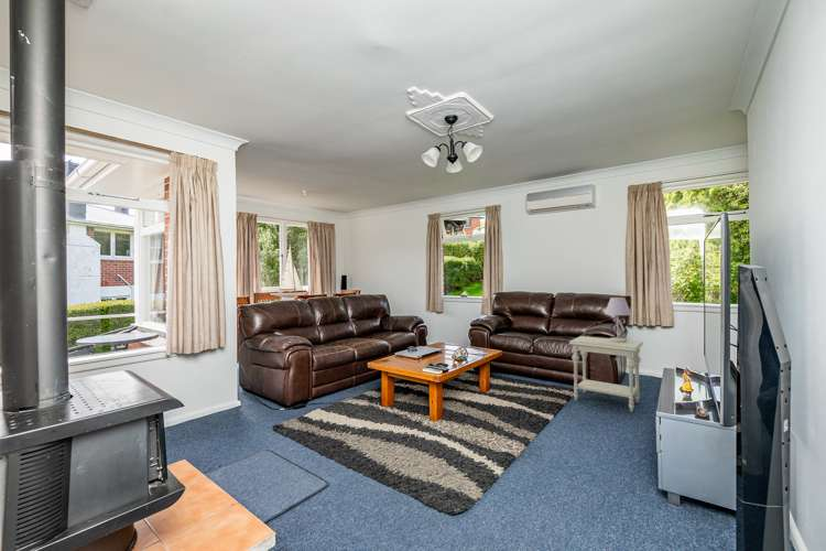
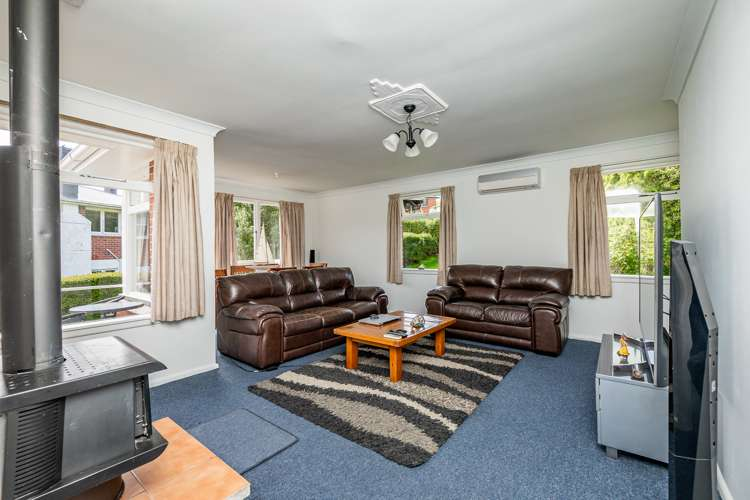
- table lamp [604,296,633,343]
- side table [568,335,644,413]
